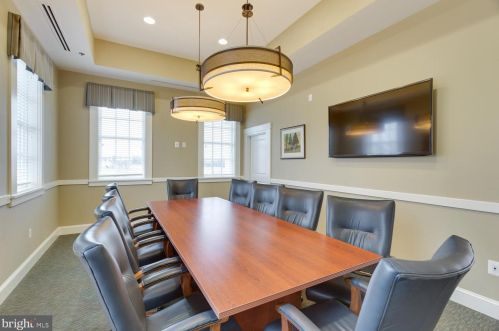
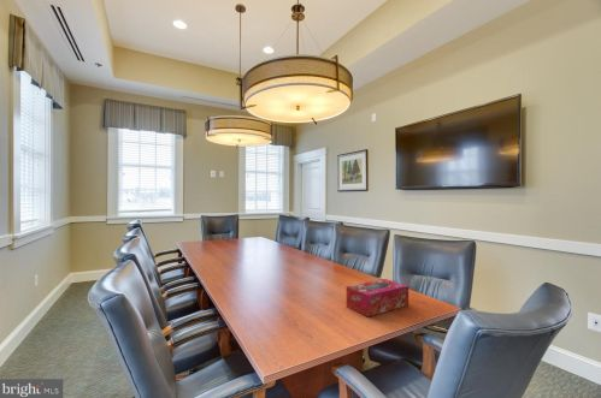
+ tissue box [346,278,409,317]
